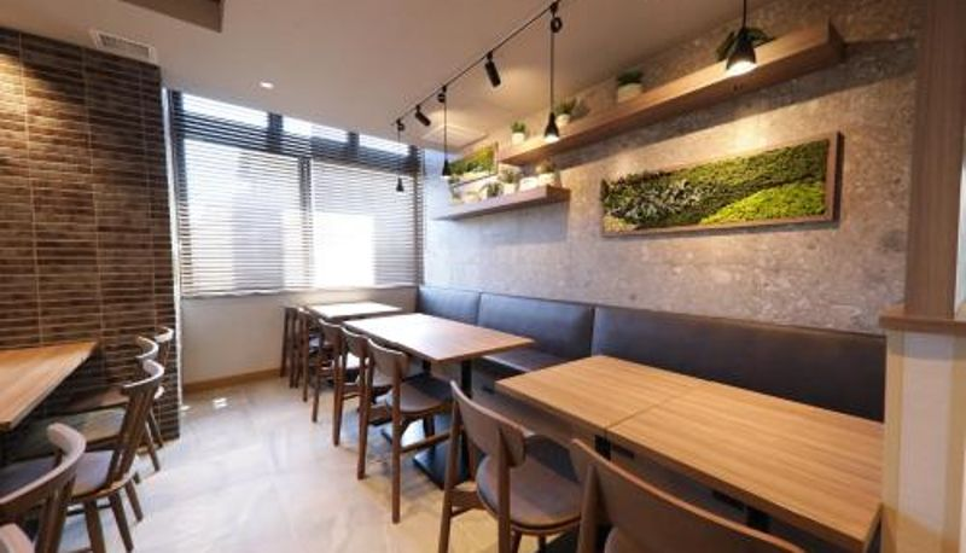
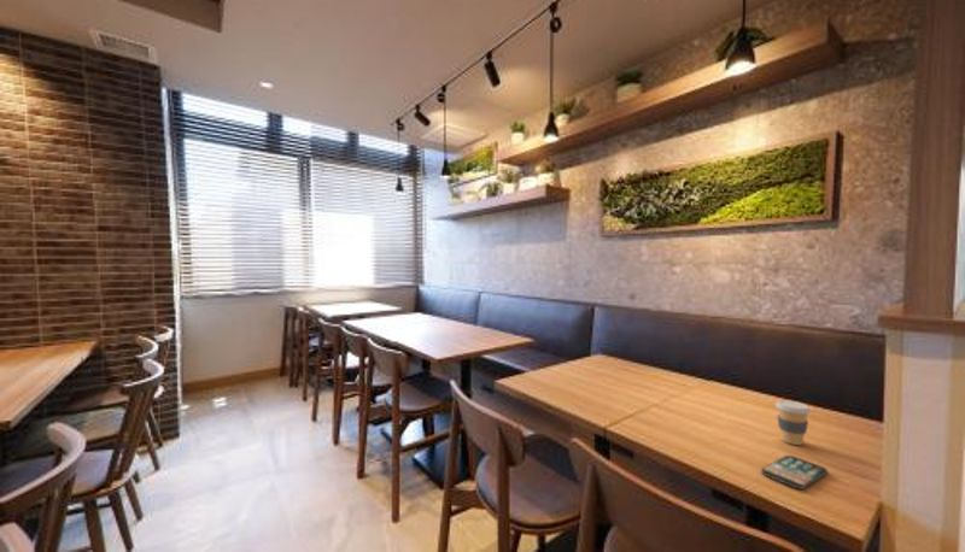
+ smartphone [760,454,829,491]
+ coffee cup [774,399,812,446]
